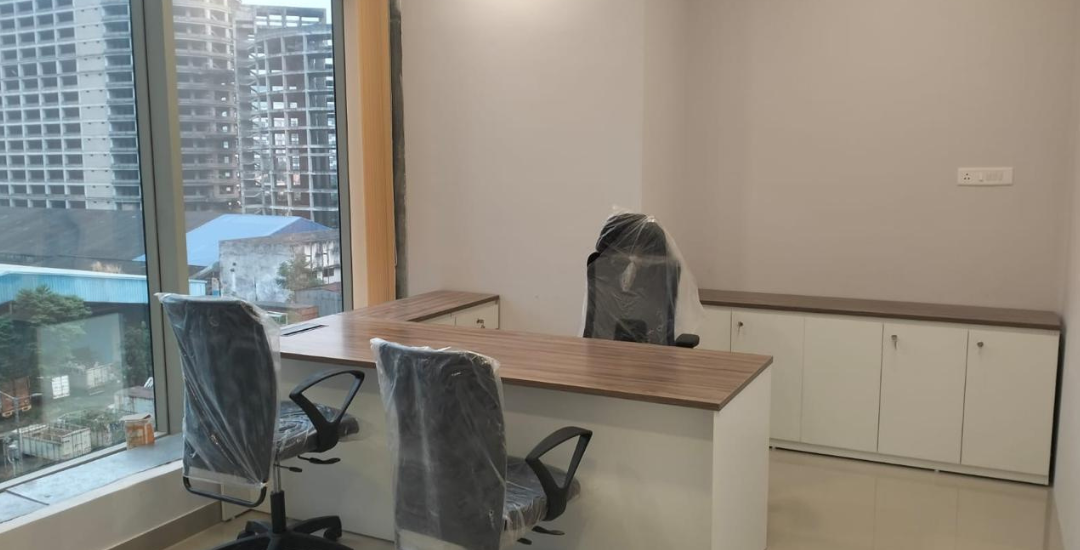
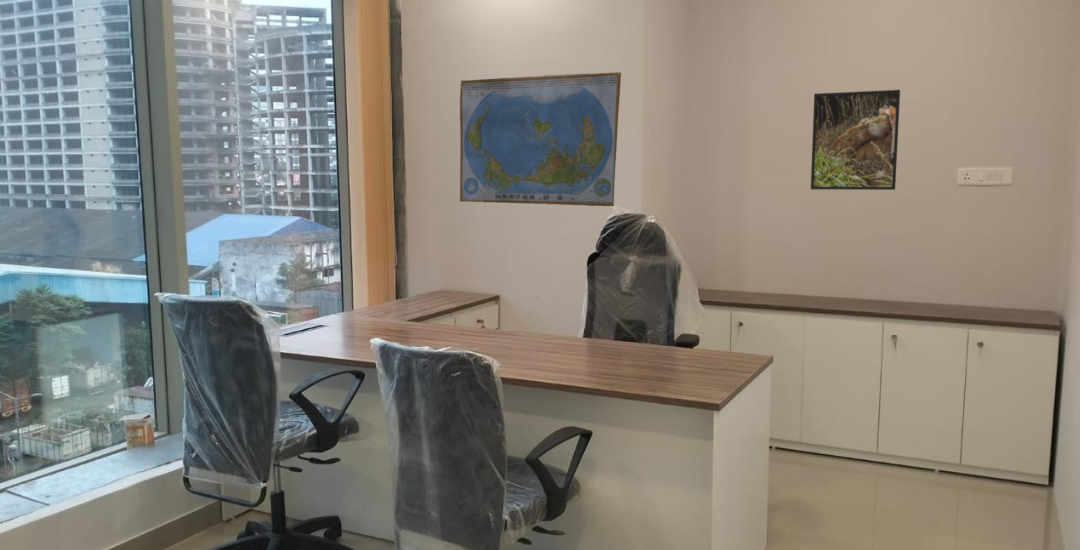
+ world map [459,71,622,207]
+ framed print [810,89,901,191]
